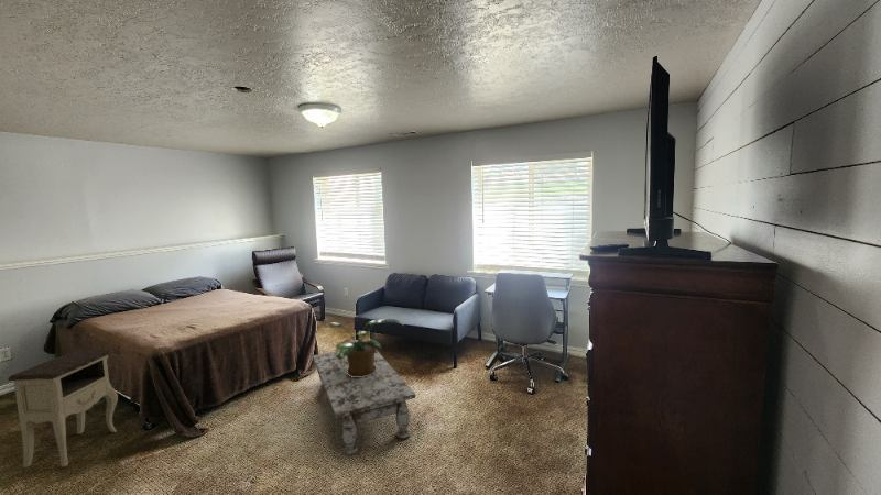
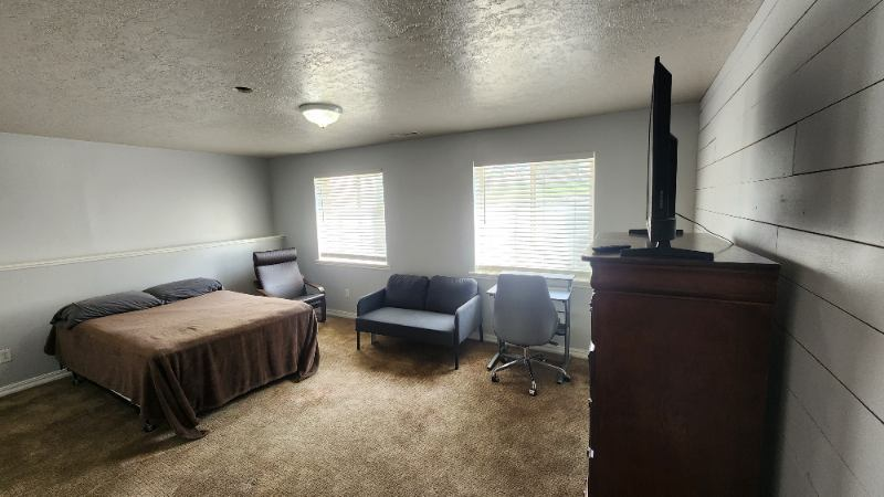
- potted plant [320,318,405,377]
- coffee table [312,350,416,455]
- nightstand [7,350,119,469]
